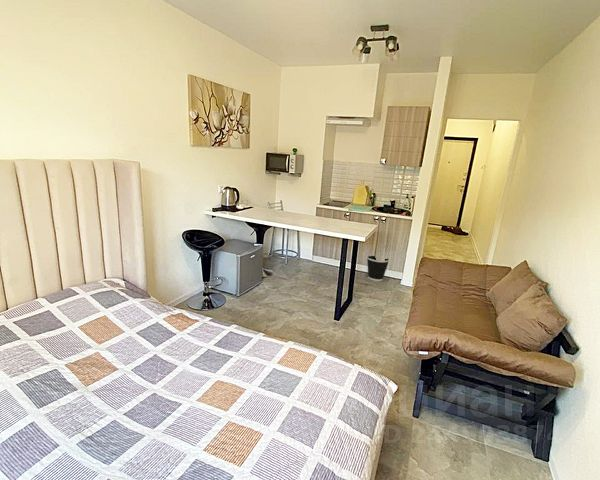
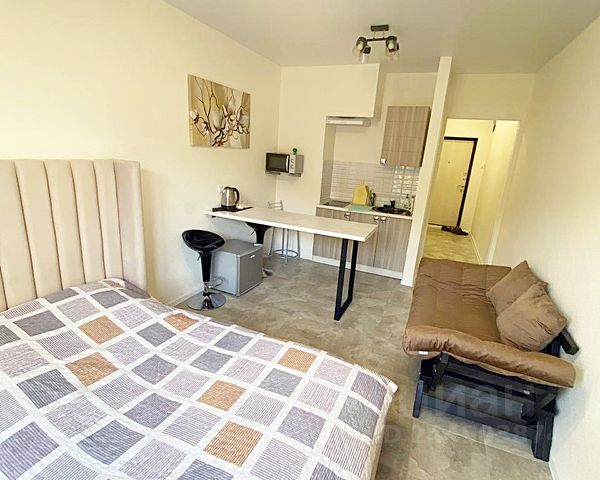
- wastebasket [366,253,391,282]
